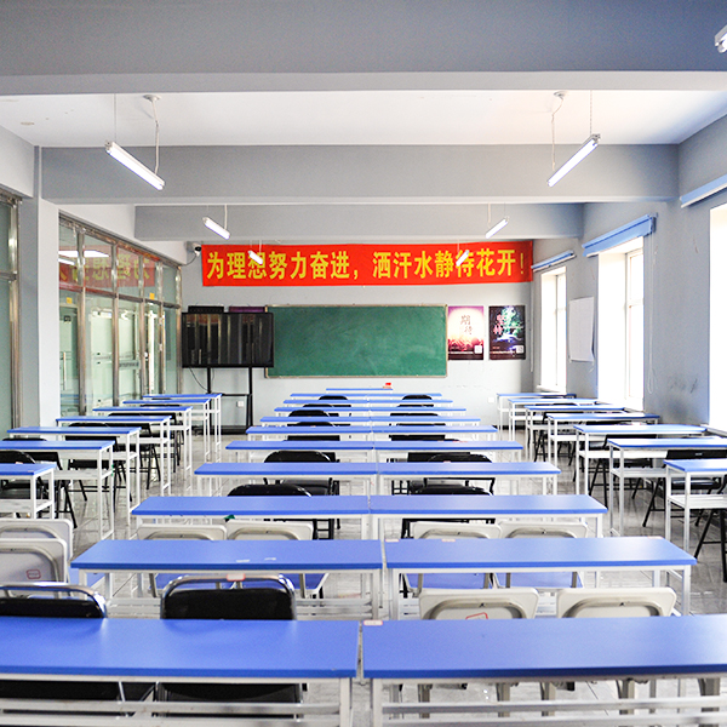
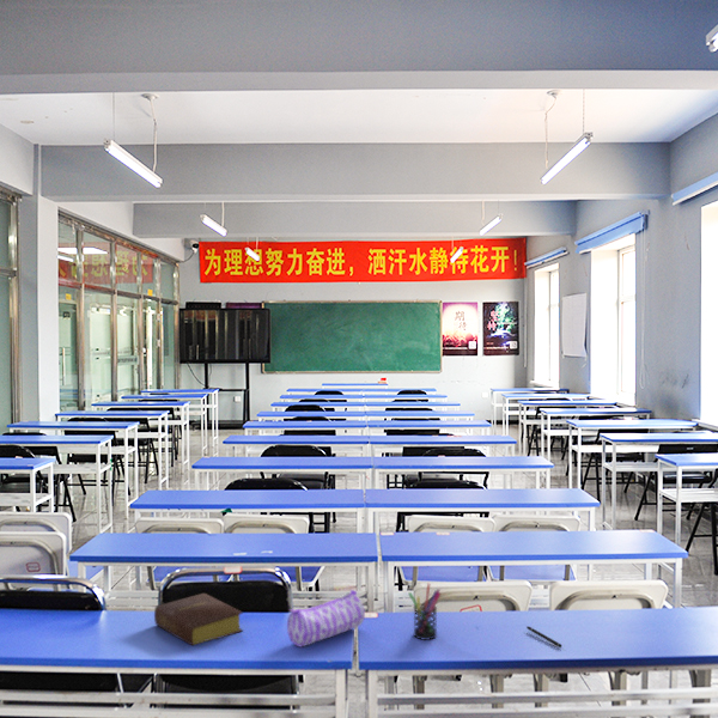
+ pen [525,626,562,649]
+ pen holder [407,583,442,641]
+ pencil case [286,589,366,649]
+ bible [153,592,244,647]
